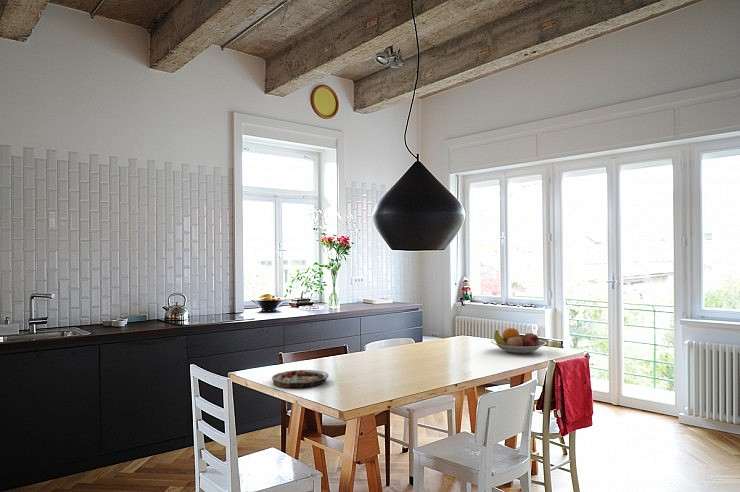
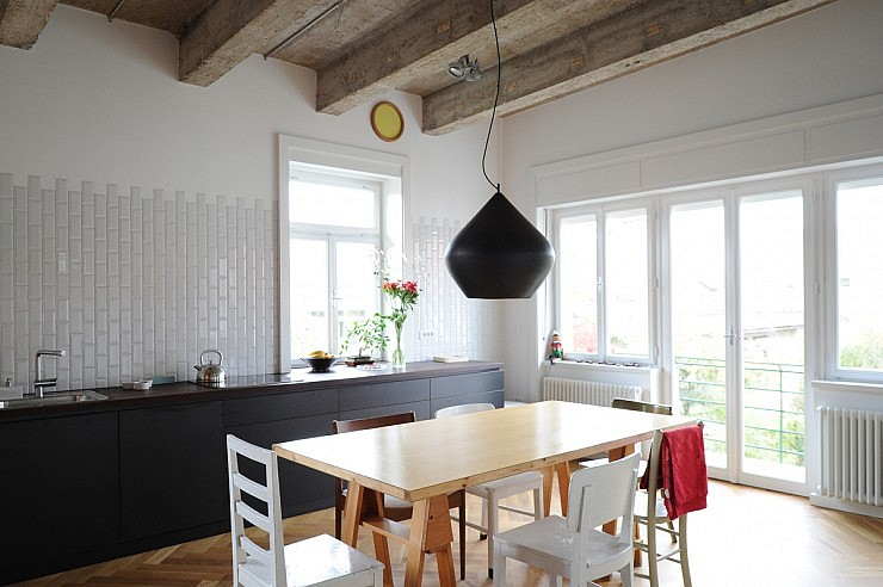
- plate [271,369,330,389]
- fruit bowl [490,327,547,355]
